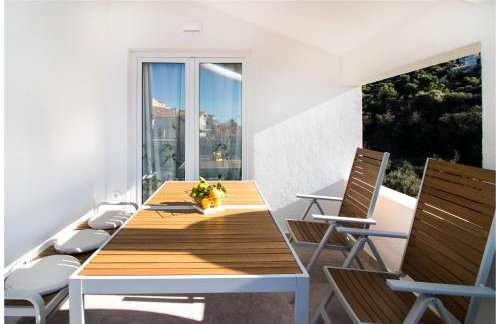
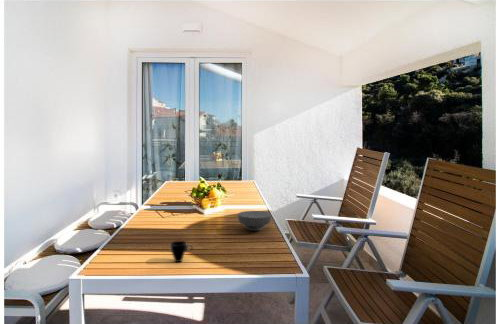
+ cup [169,240,194,264]
+ bowl [237,210,273,232]
